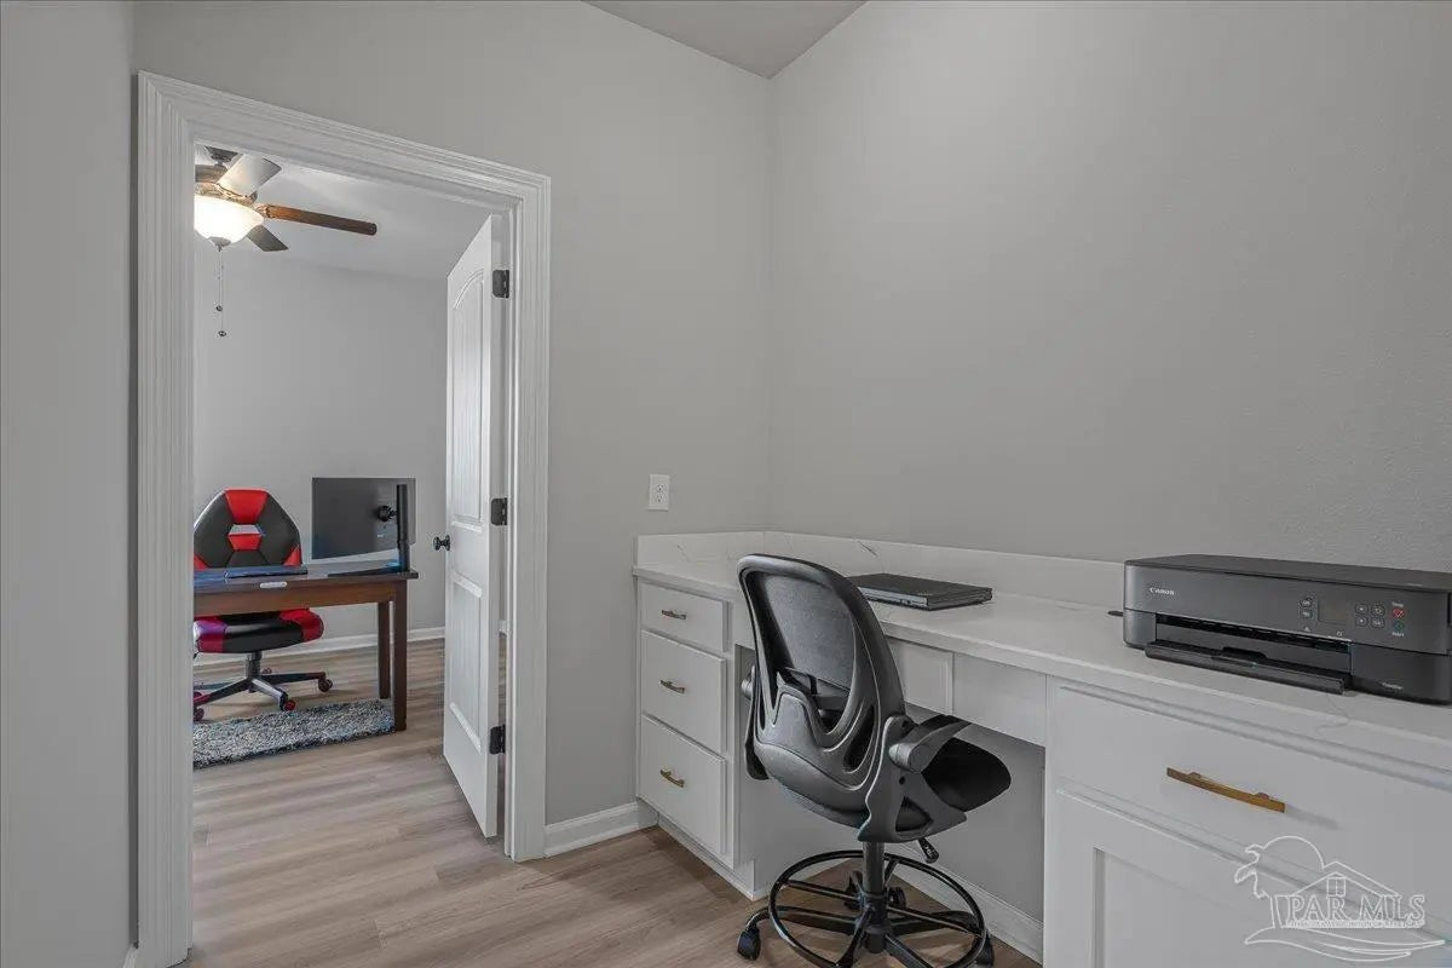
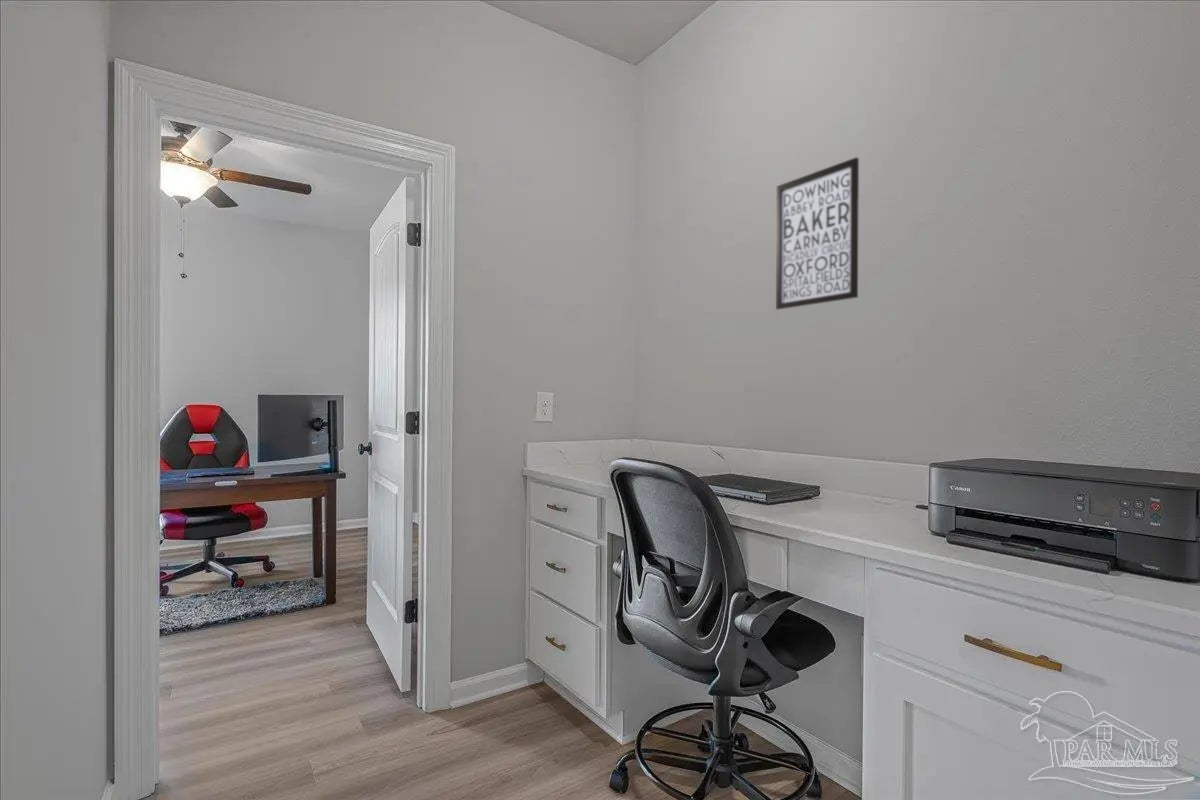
+ wall art [775,156,860,311]
